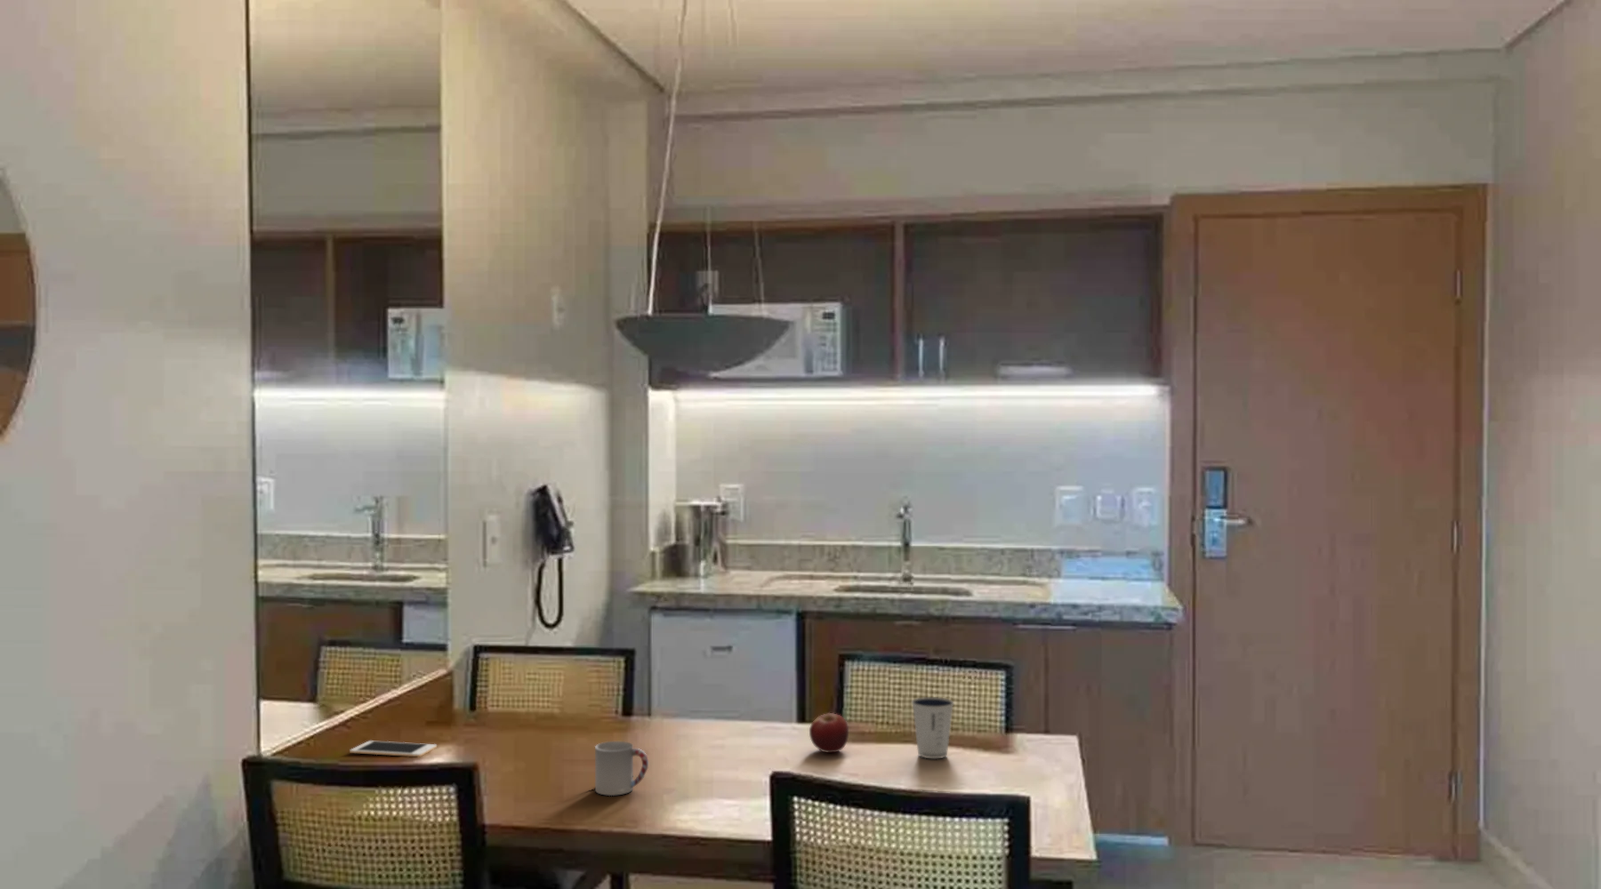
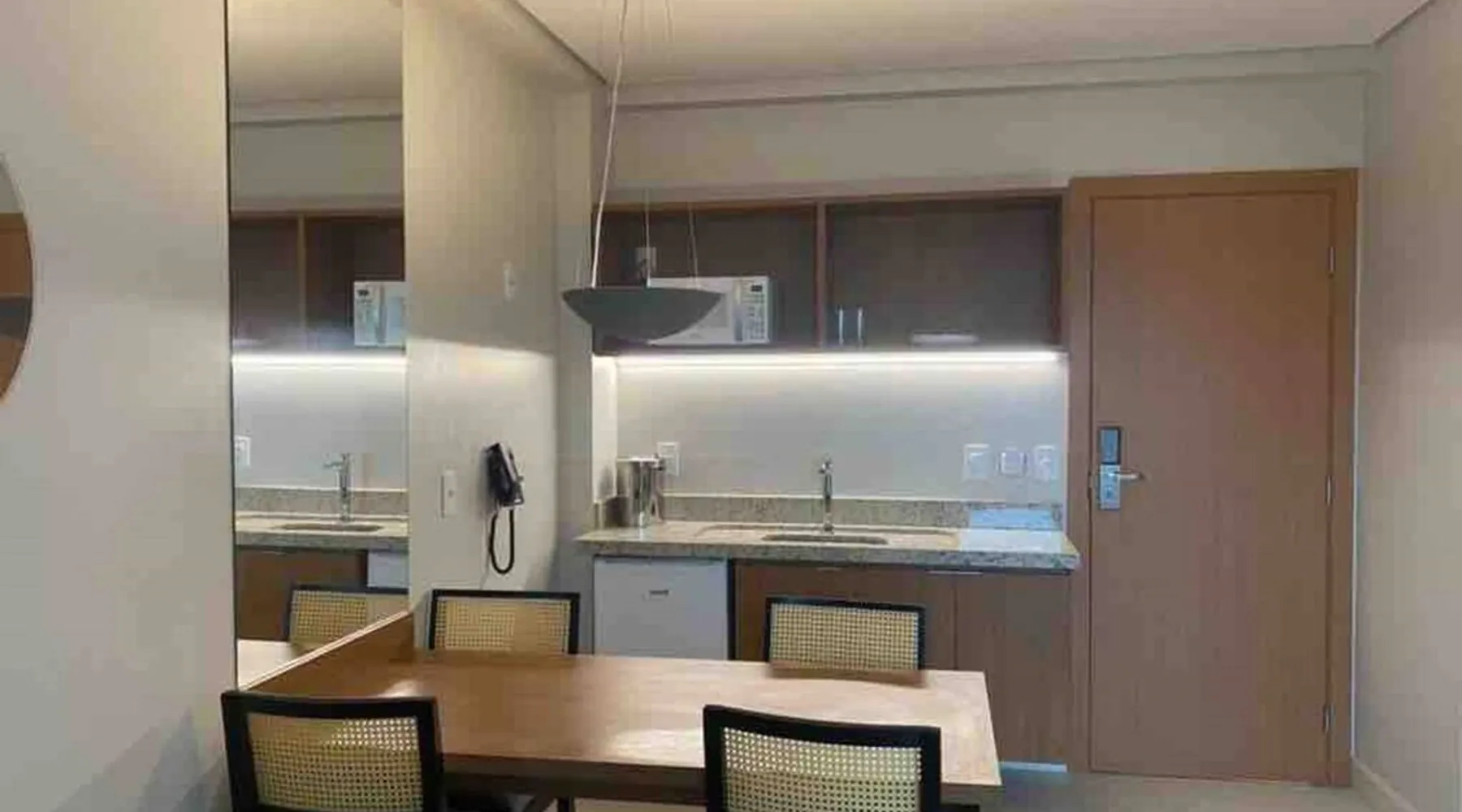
- fruit [808,712,850,754]
- cup [595,740,649,797]
- dixie cup [911,696,955,759]
- cell phone [348,740,438,758]
